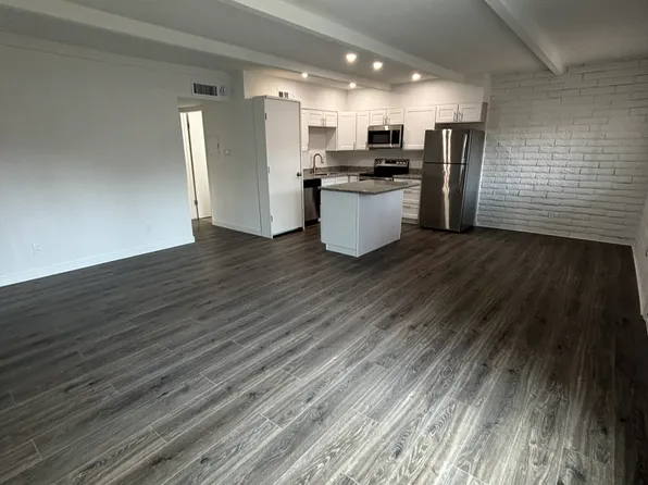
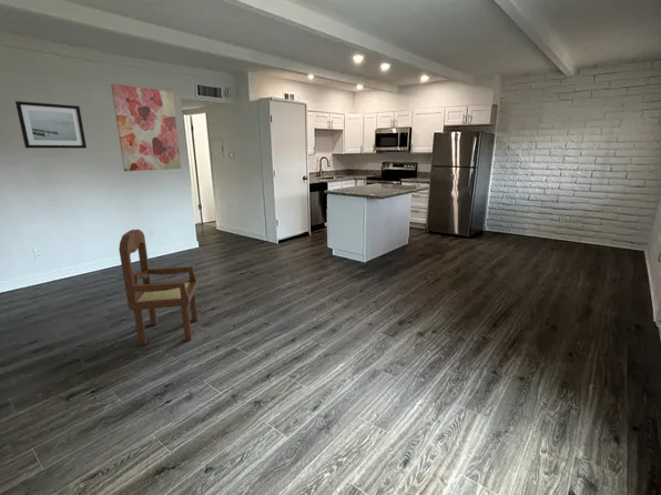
+ wall art [110,83,182,172]
+ wall art [14,100,88,149]
+ dining chair [118,229,200,346]
